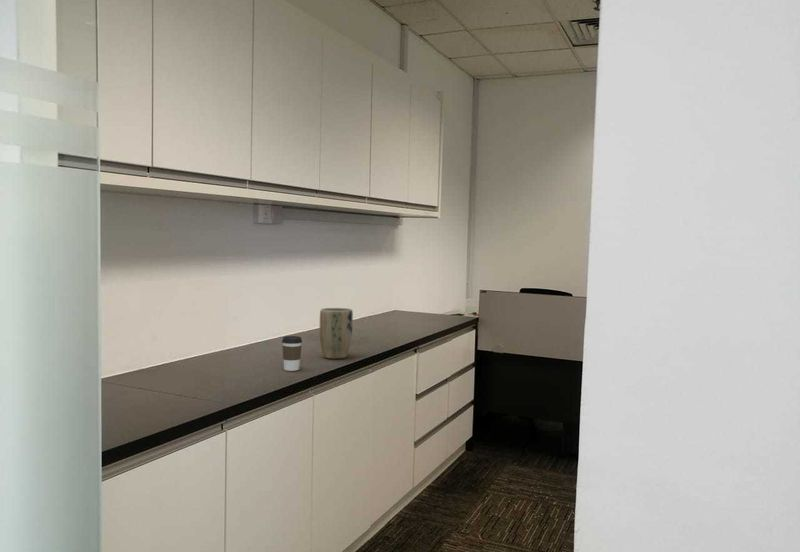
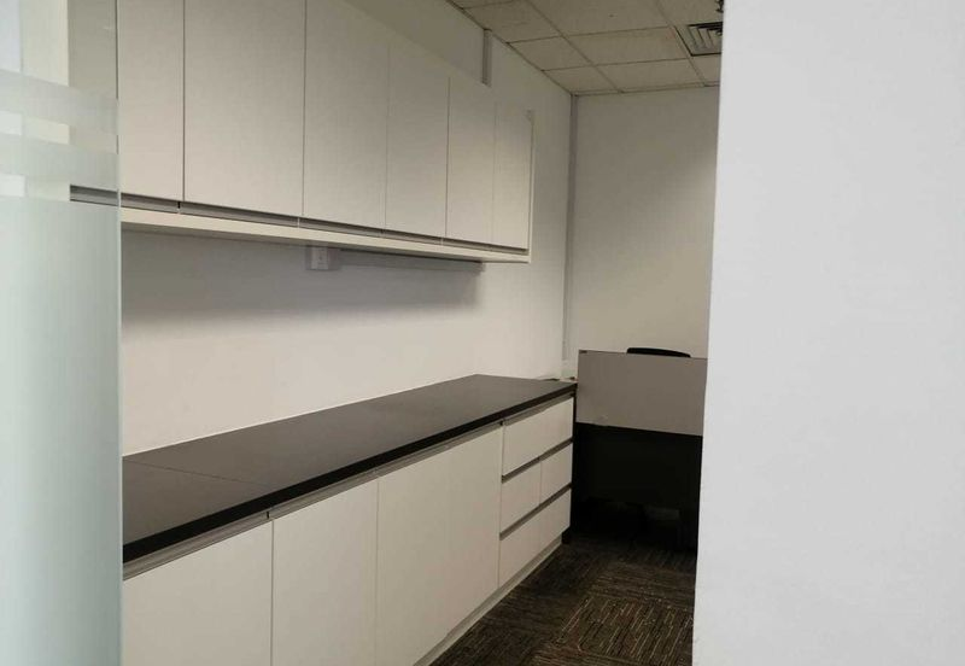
- plant pot [319,307,354,360]
- coffee cup [281,335,303,372]
